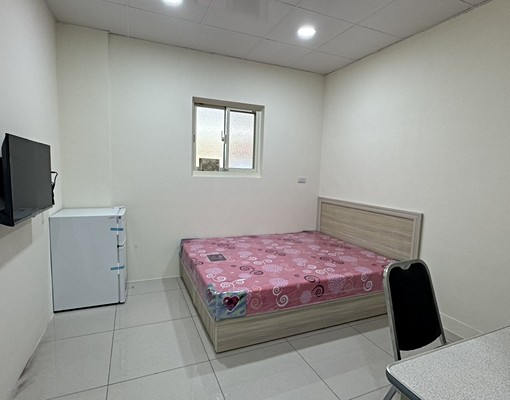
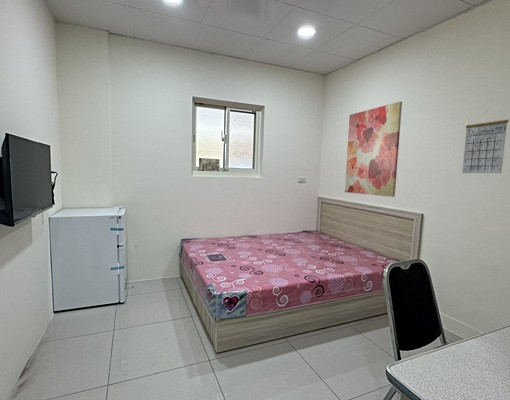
+ calendar [461,111,509,174]
+ wall art [344,101,403,198]
